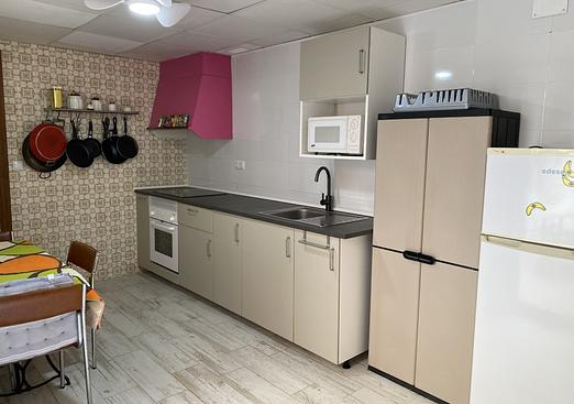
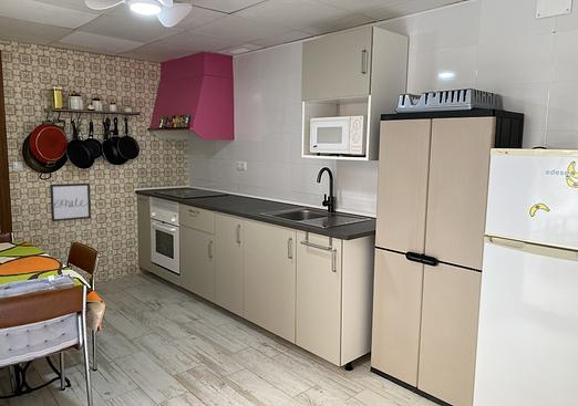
+ wall art [49,183,92,222]
